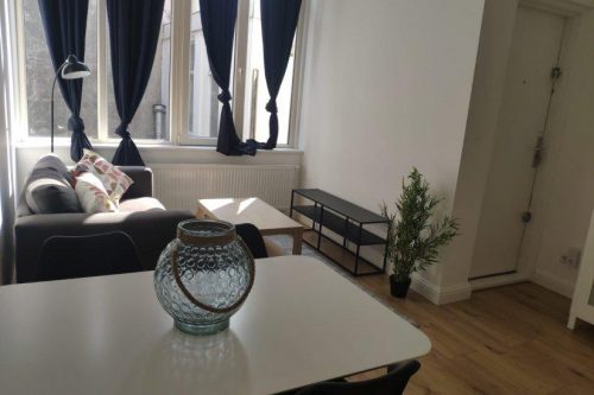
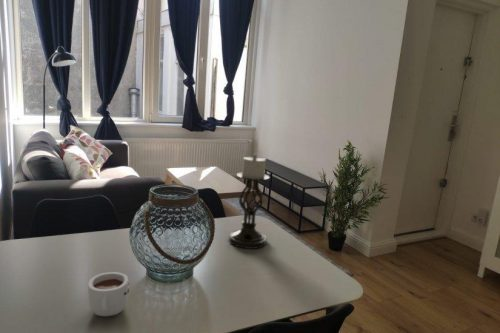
+ mug [87,271,130,317]
+ candle holder [228,154,271,250]
